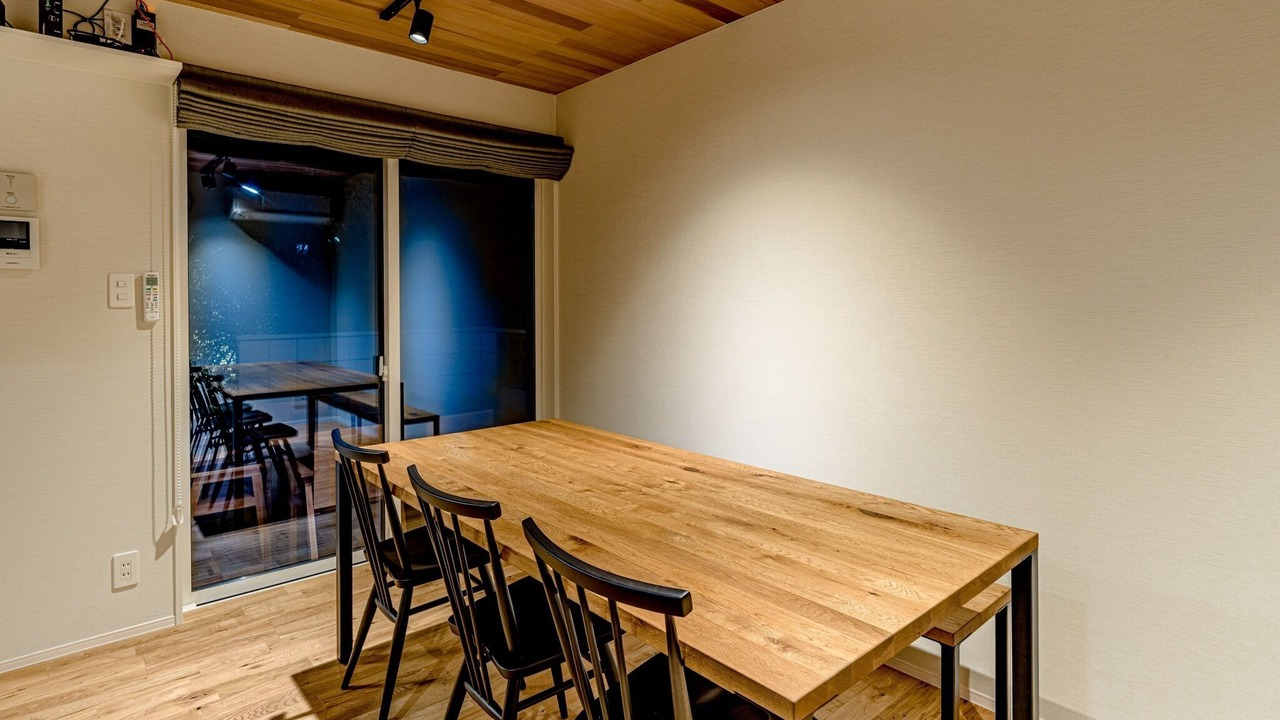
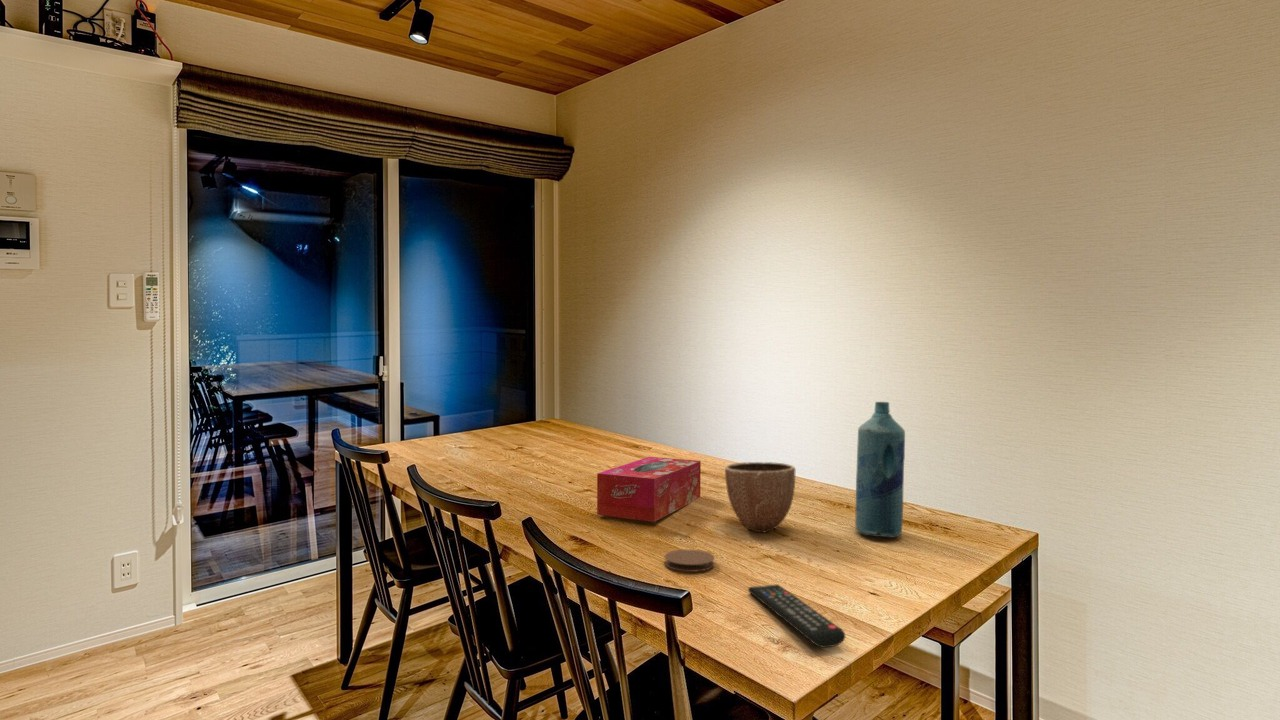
+ bottle [854,401,906,539]
+ tissue box [596,456,702,523]
+ decorative bowl [724,461,797,533]
+ coaster [664,549,716,573]
+ remote control [747,583,846,649]
